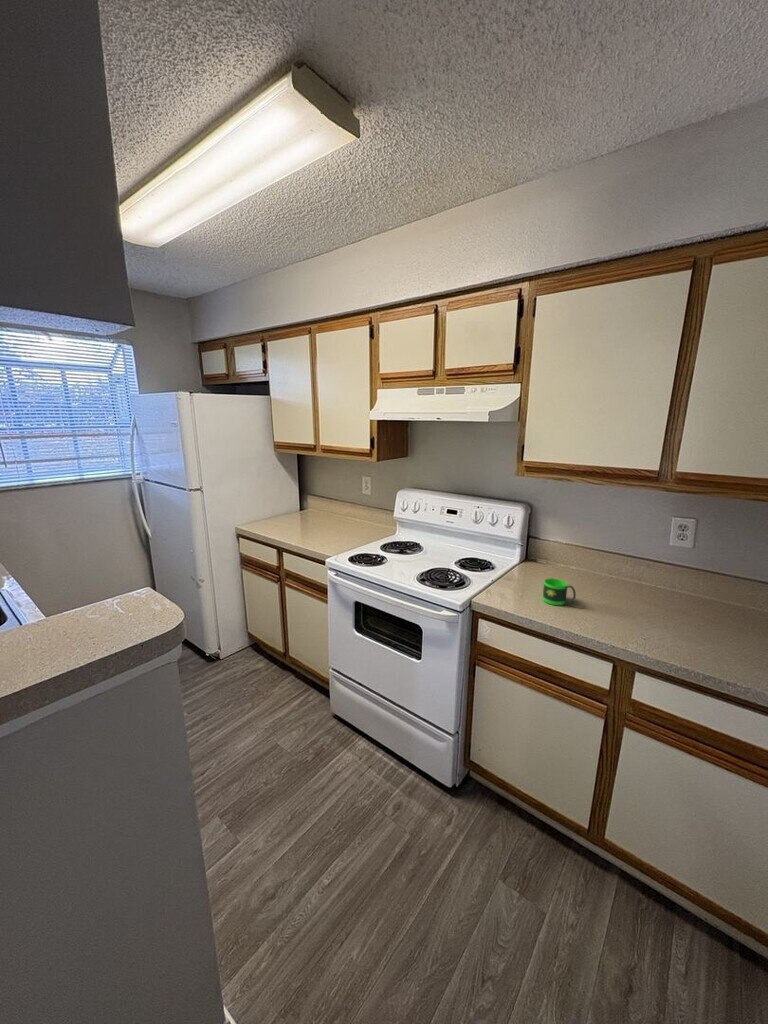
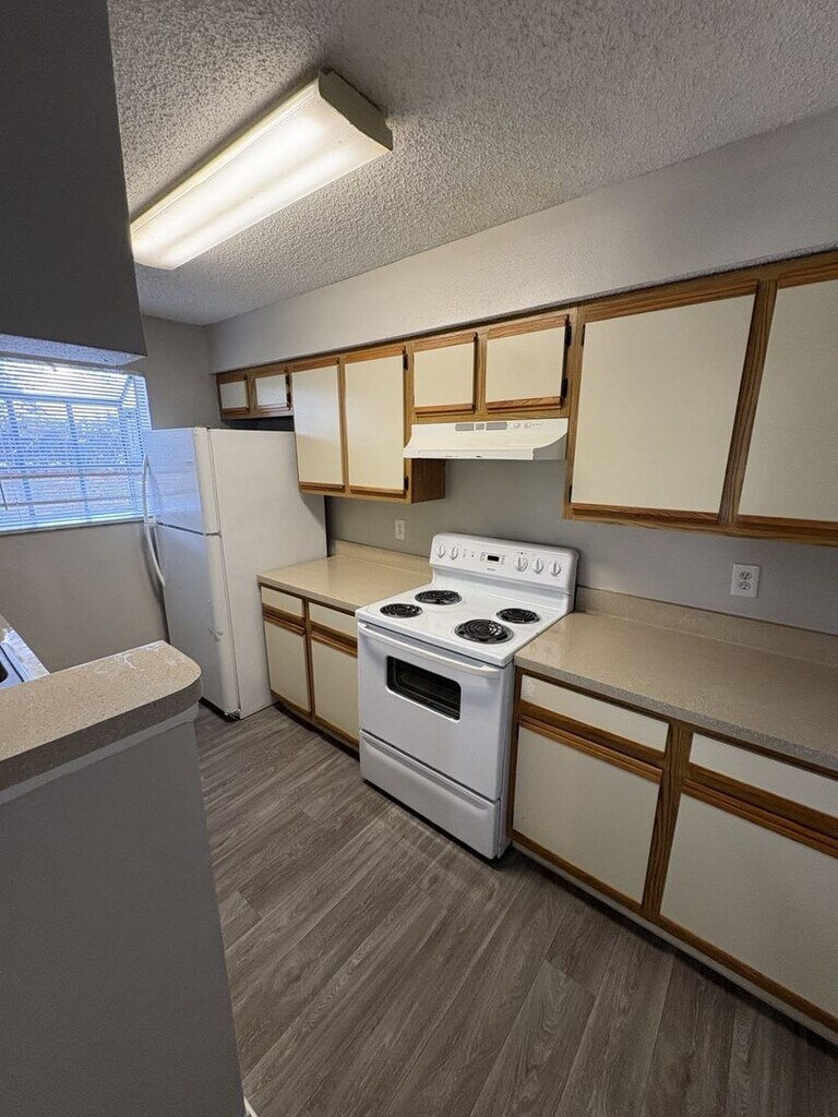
- mug [542,577,577,606]
